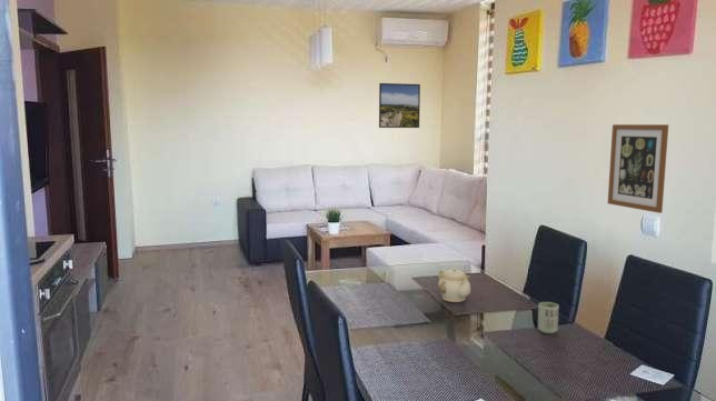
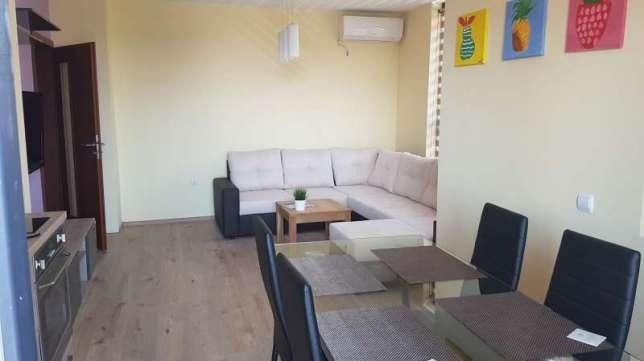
- cup [537,301,560,334]
- teapot [437,267,471,303]
- wall art [607,123,669,214]
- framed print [378,82,421,129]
